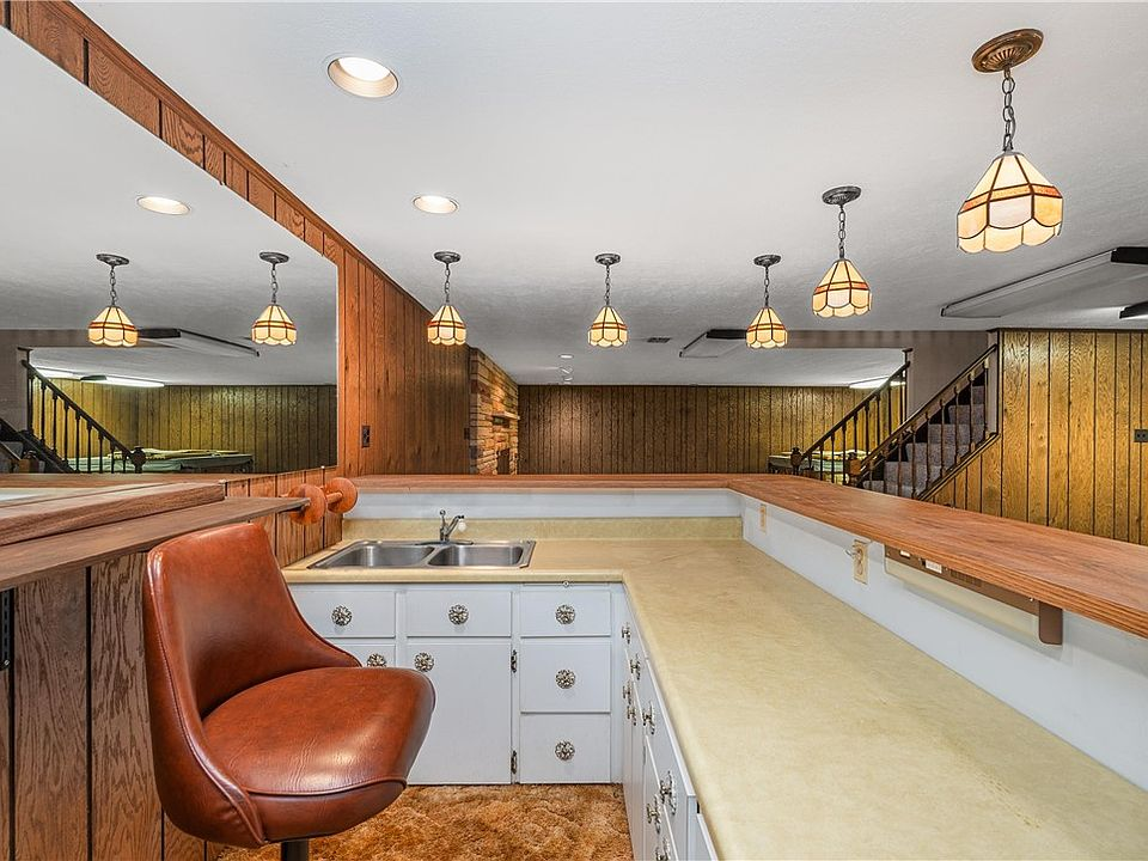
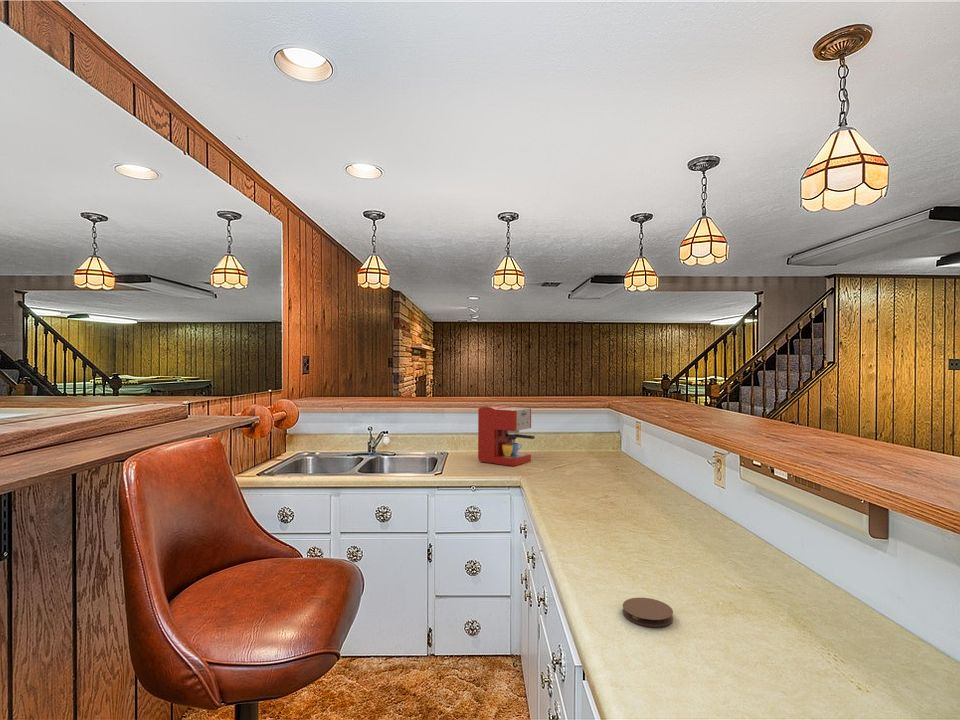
+ coffee maker [477,404,536,467]
+ coaster [622,597,674,628]
